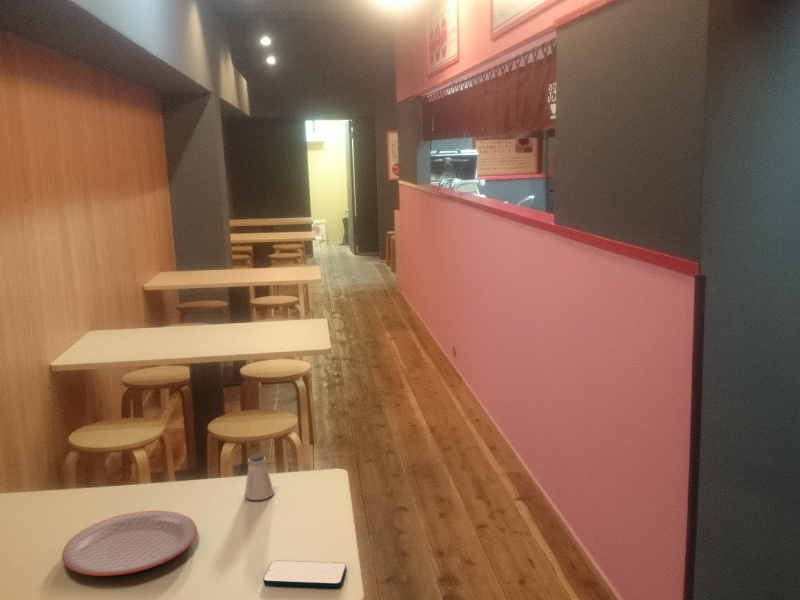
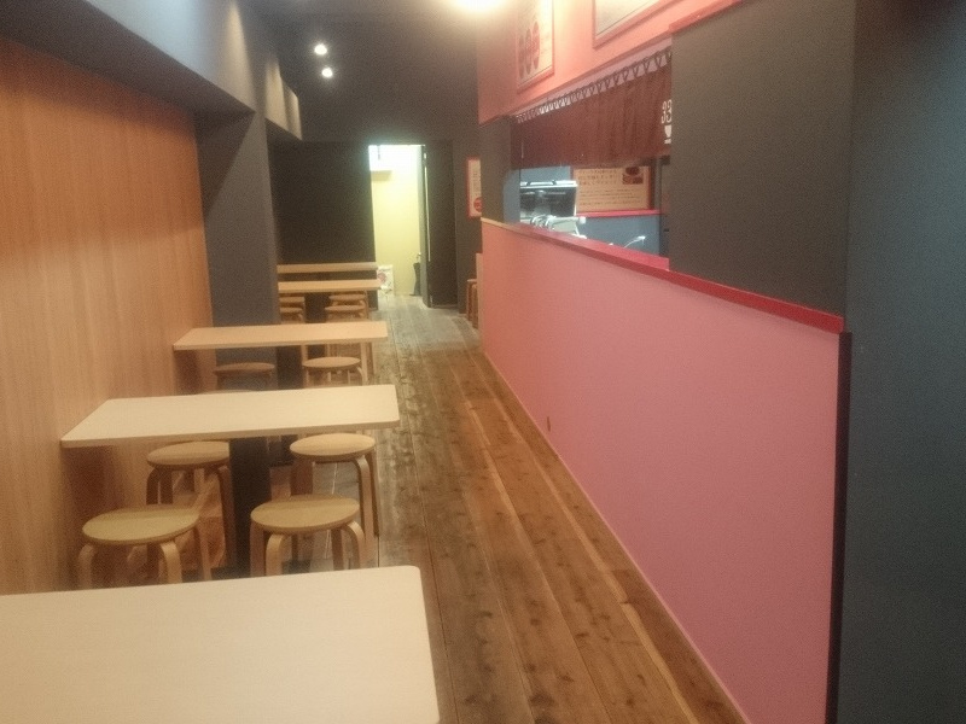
- smartphone [262,560,347,588]
- saltshaker [244,453,275,501]
- plate [61,510,198,577]
